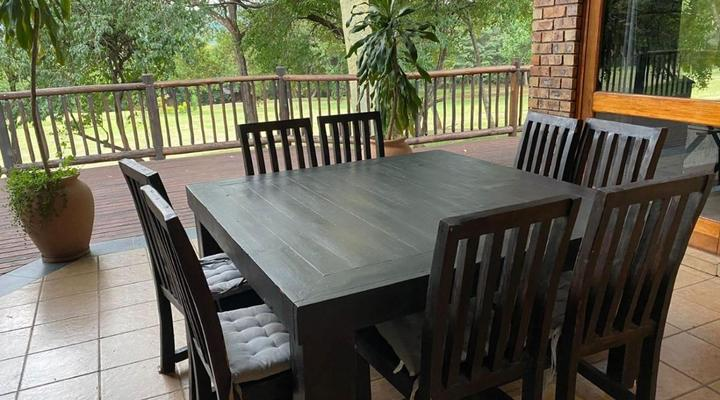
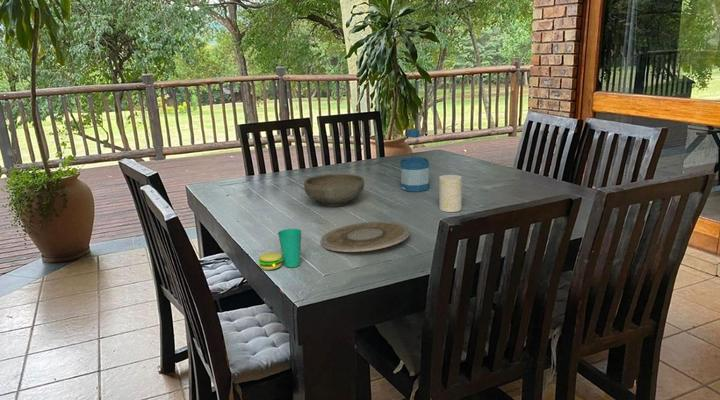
+ cup [438,174,463,213]
+ bottle [400,128,430,193]
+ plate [320,221,411,253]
+ cup [257,228,303,271]
+ bowl [303,173,365,207]
